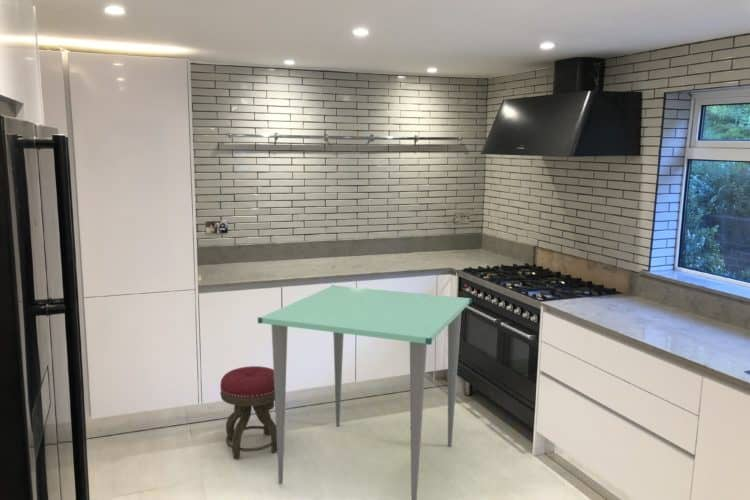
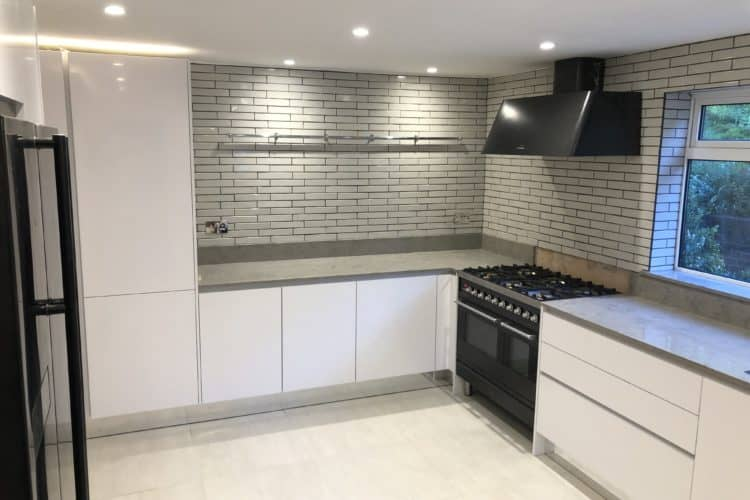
- dining table [257,284,473,500]
- stool [219,365,277,460]
